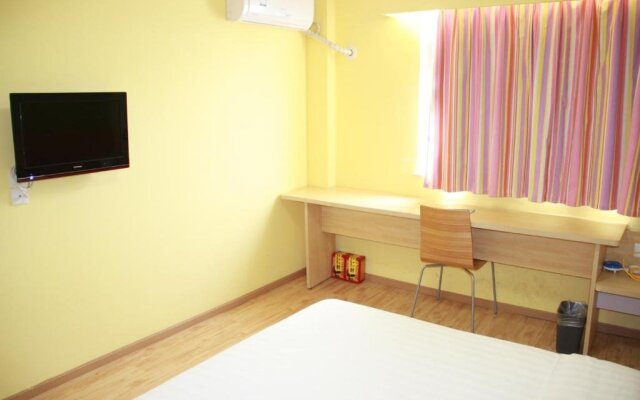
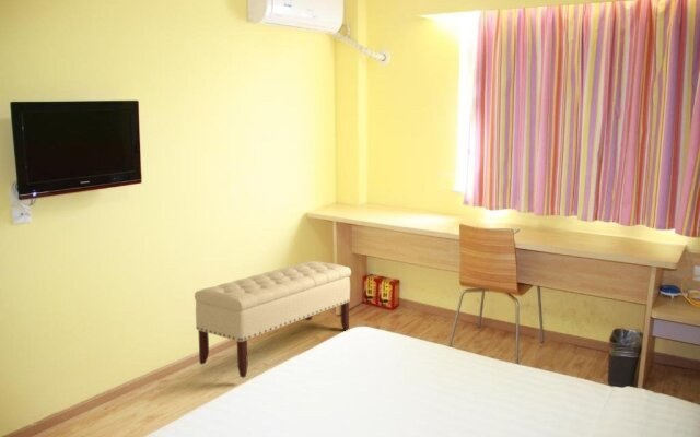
+ bench [194,260,352,379]
